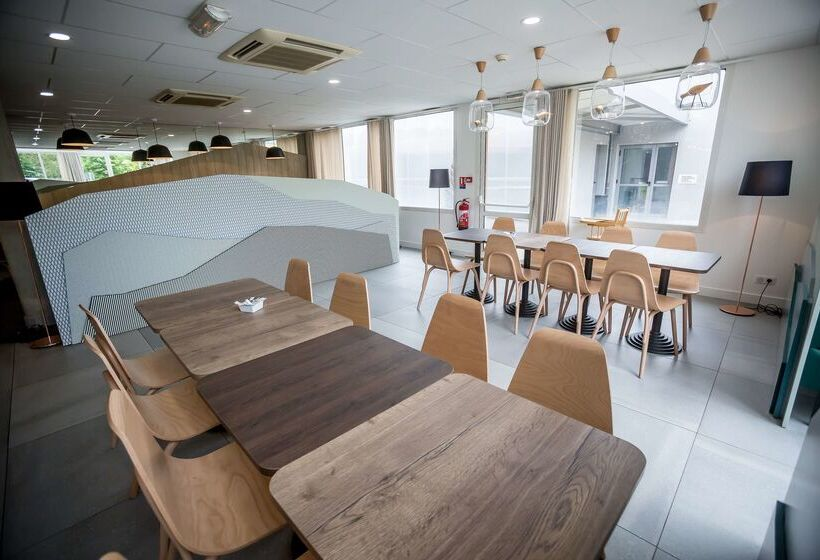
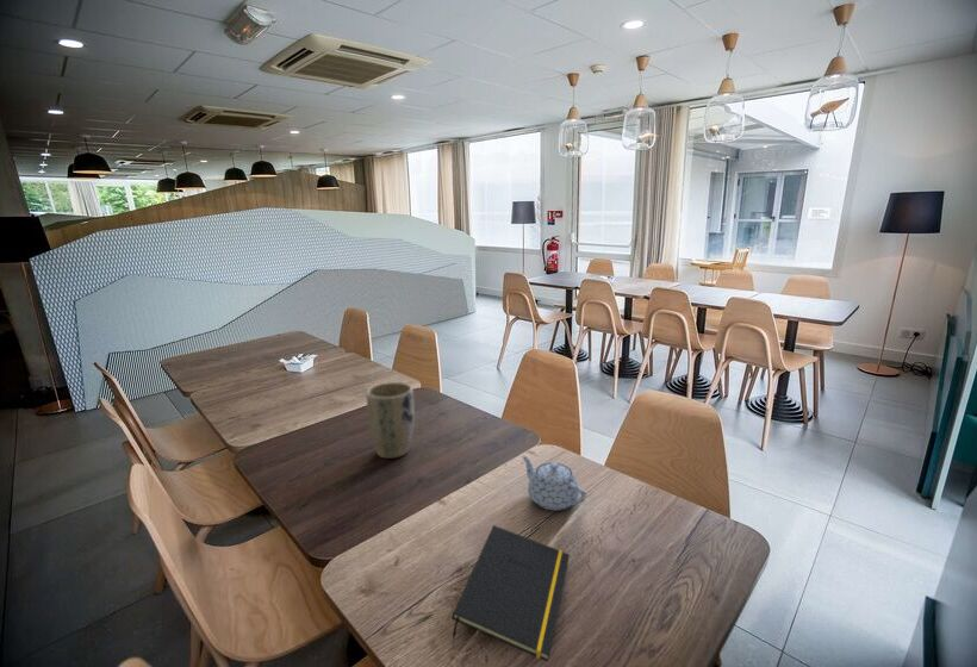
+ teapot [521,455,587,512]
+ notepad [450,524,571,663]
+ plant pot [366,381,416,460]
